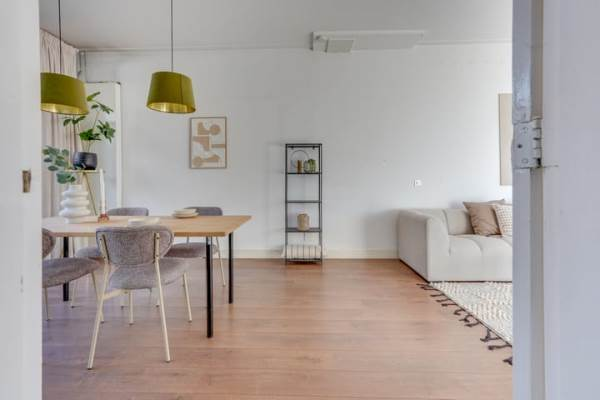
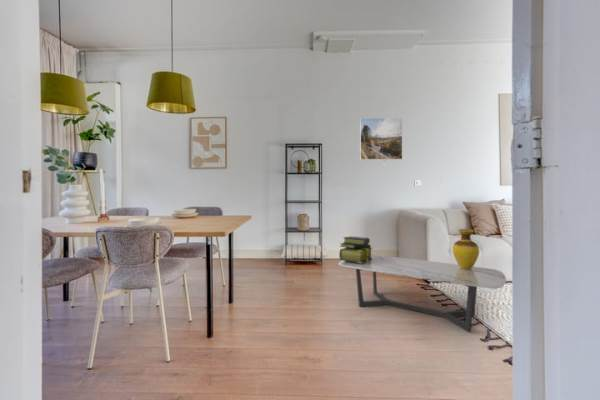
+ stack of books [338,235,373,263]
+ coffee table [337,254,507,333]
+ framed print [359,117,403,161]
+ vase [452,228,480,269]
